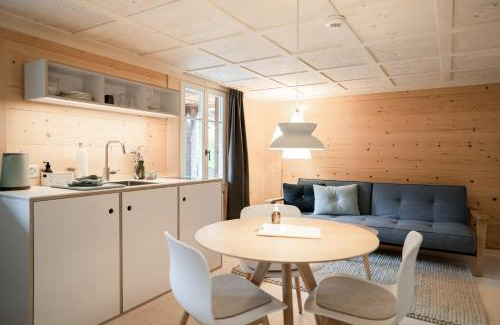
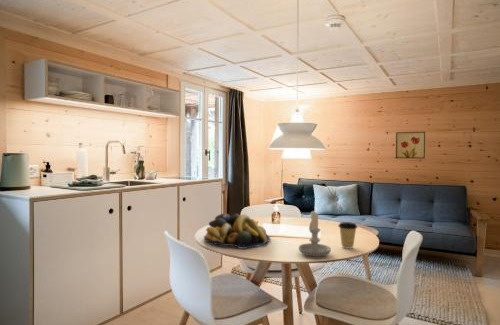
+ coffee cup [337,221,359,250]
+ candle [298,209,332,258]
+ wall art [395,131,426,160]
+ fruit bowl [203,212,271,250]
